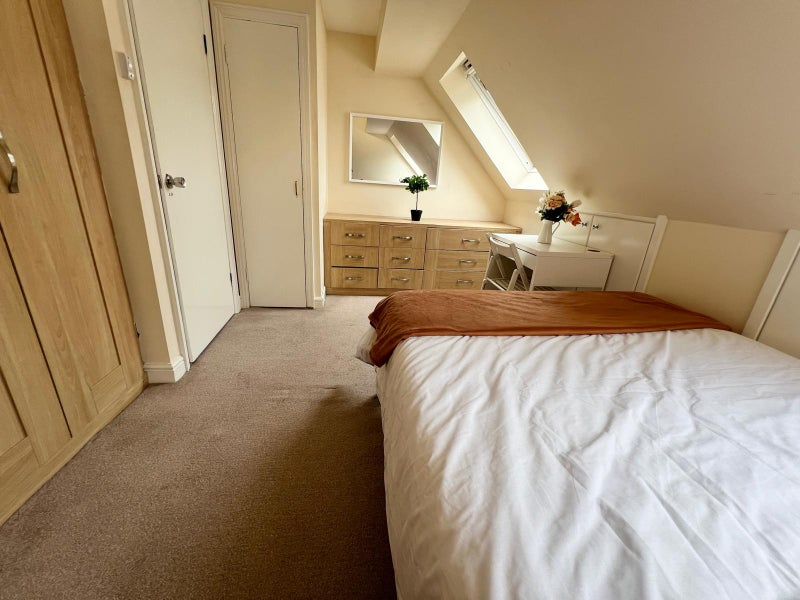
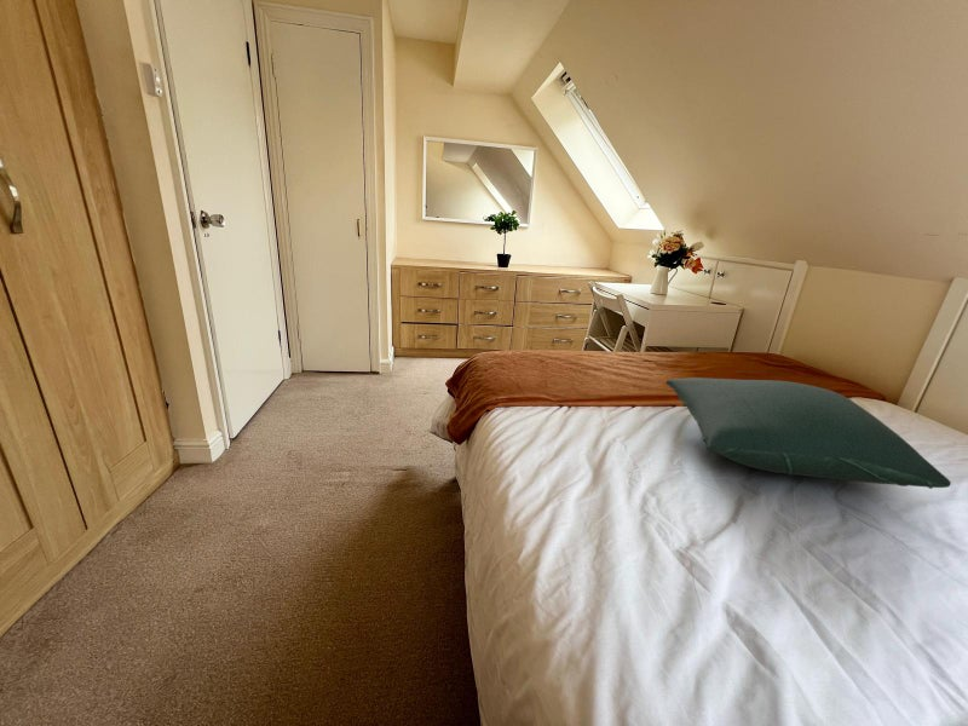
+ pillow [664,376,952,490]
